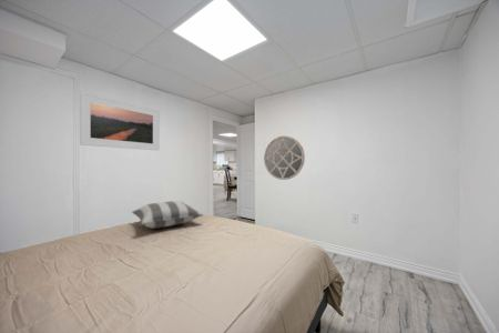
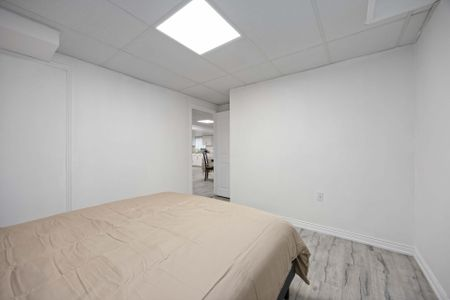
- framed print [79,91,161,151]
- home mirror [263,135,306,181]
- pillow [131,200,205,230]
